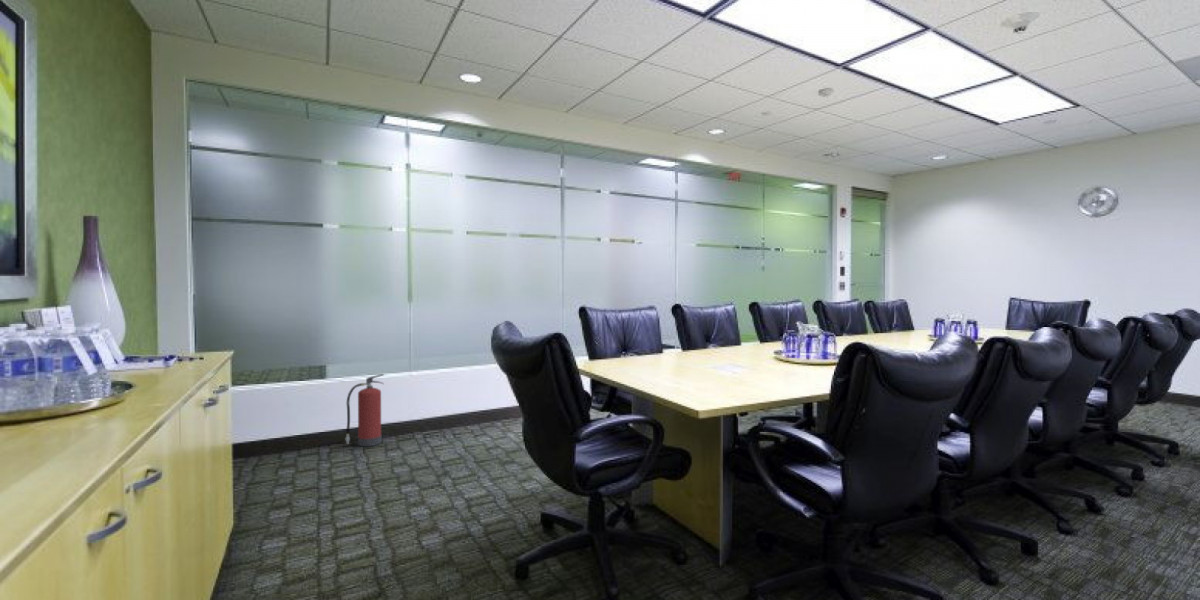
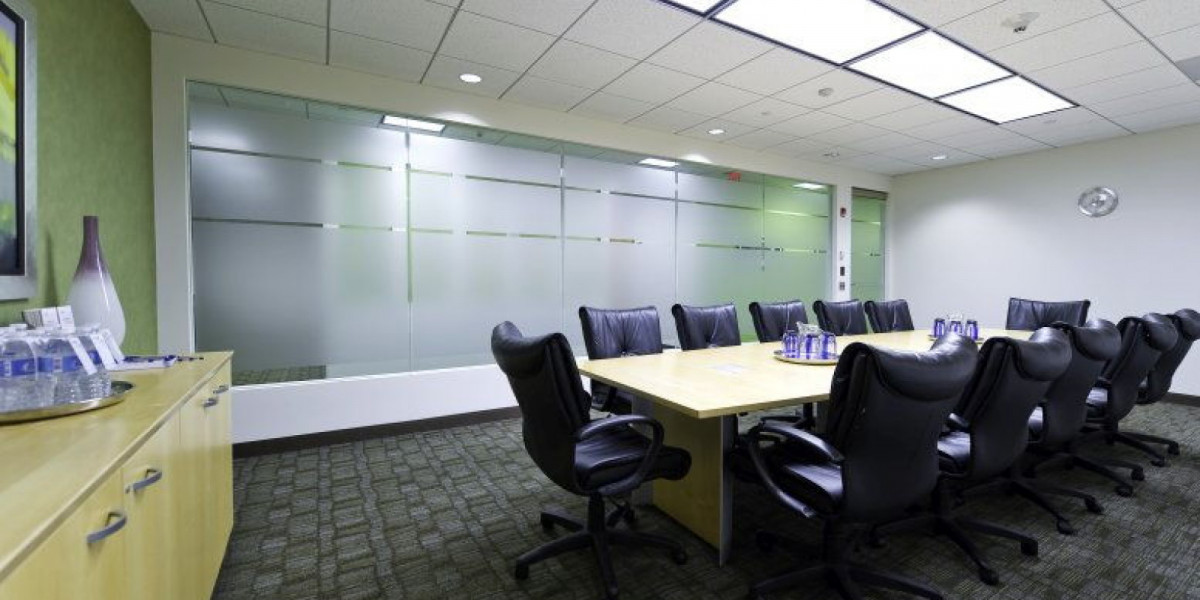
- fire extinguisher [344,373,385,447]
